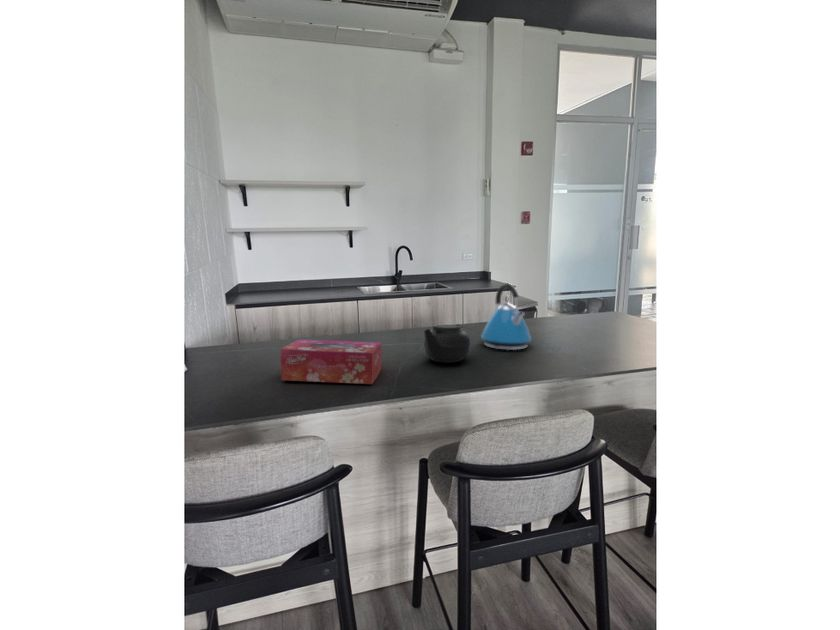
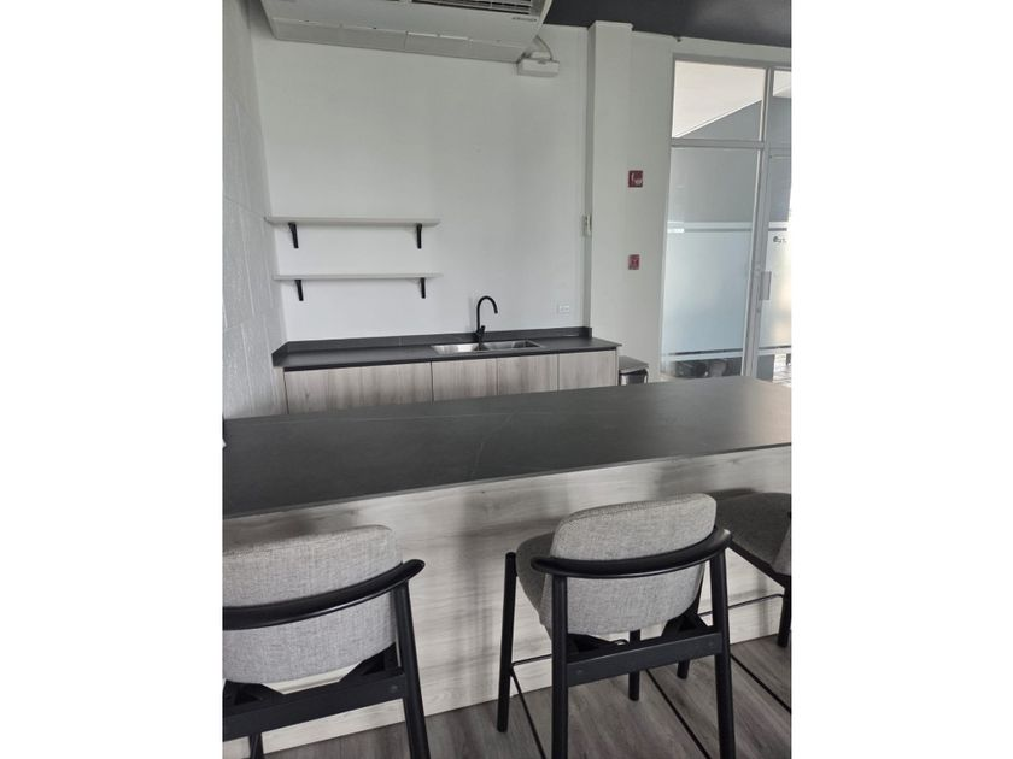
- teapot [423,323,472,364]
- tissue box [280,339,382,385]
- kettle [480,282,532,351]
